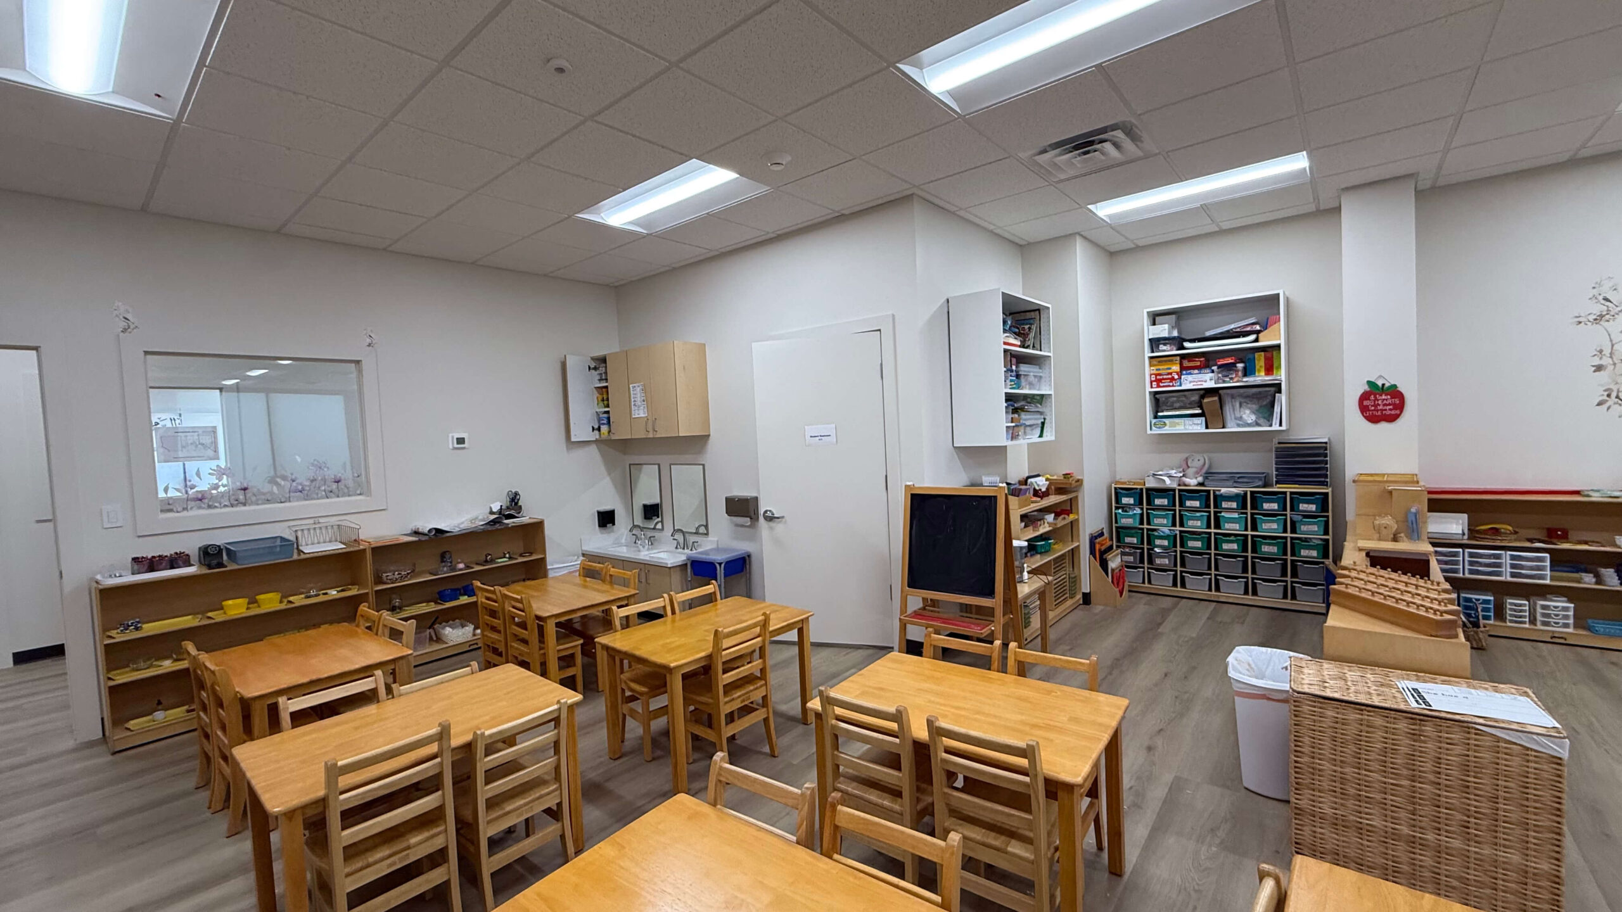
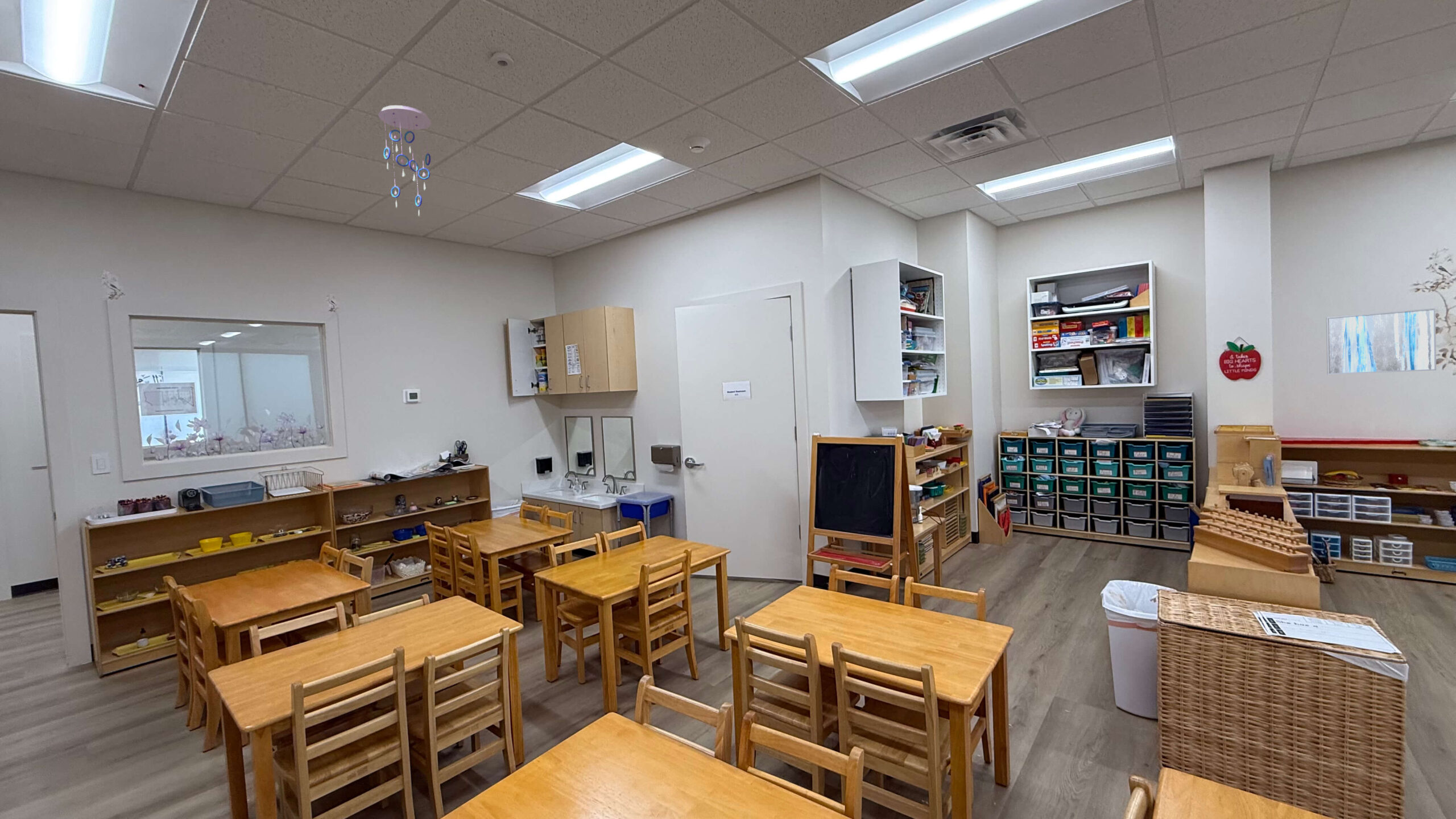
+ wall art [1326,308,1437,375]
+ ceiling mobile [378,105,432,218]
